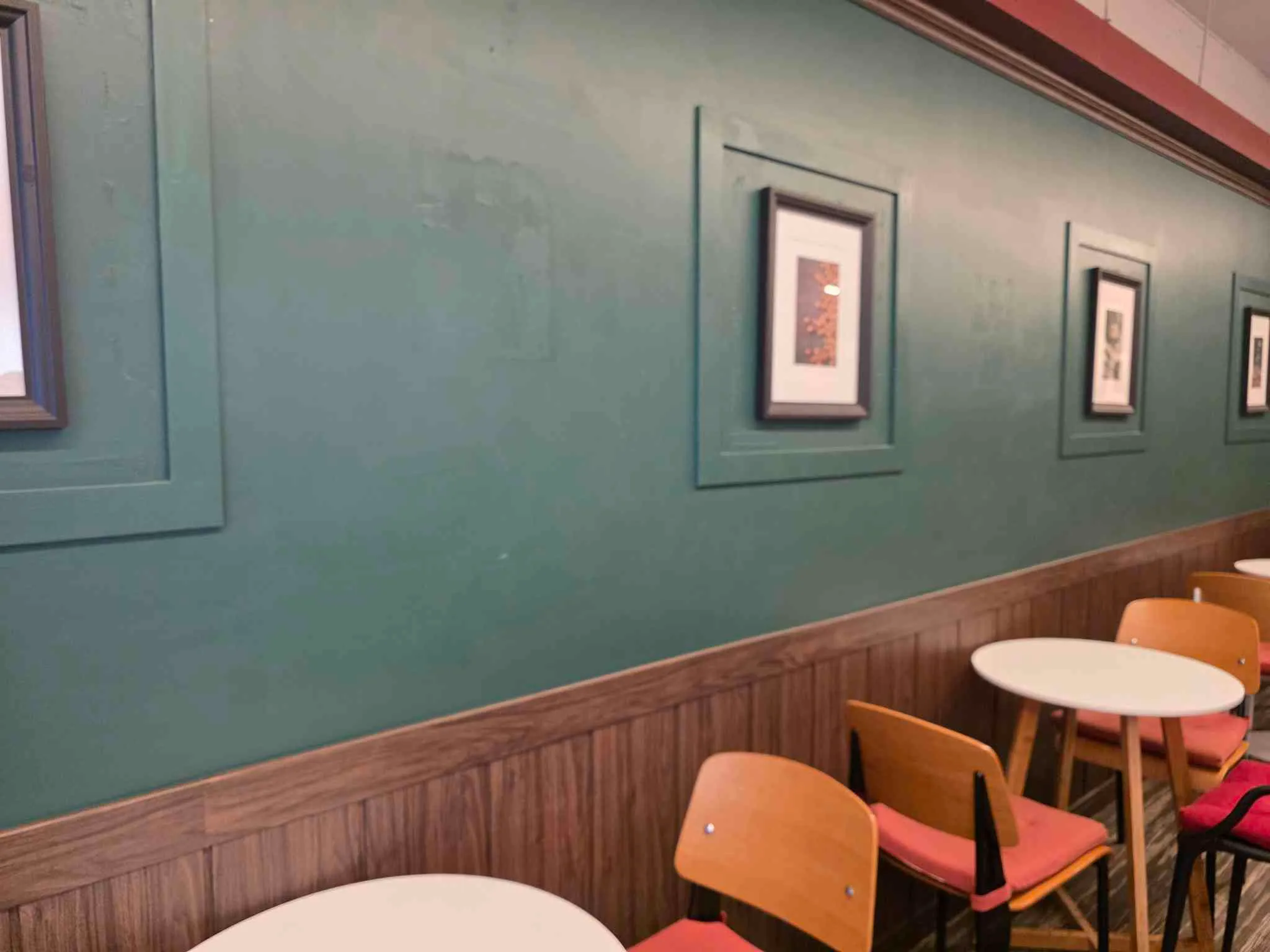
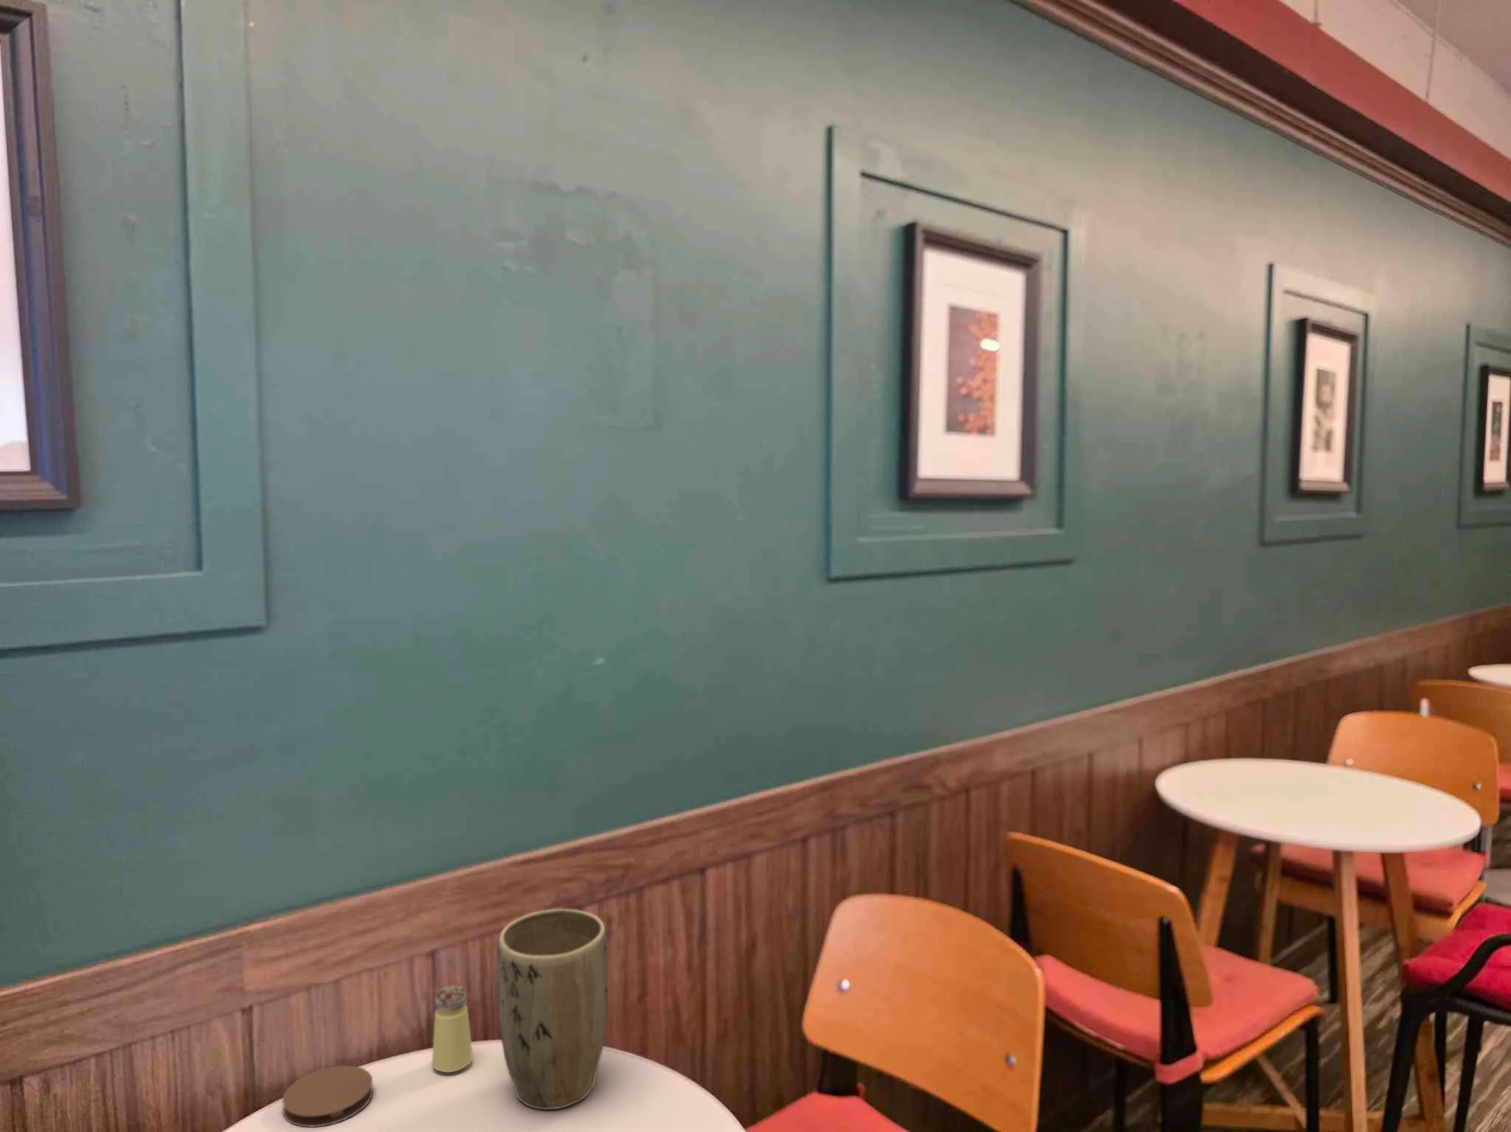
+ coaster [282,1064,374,1128]
+ saltshaker [432,985,474,1073]
+ plant pot [496,908,609,1111]
